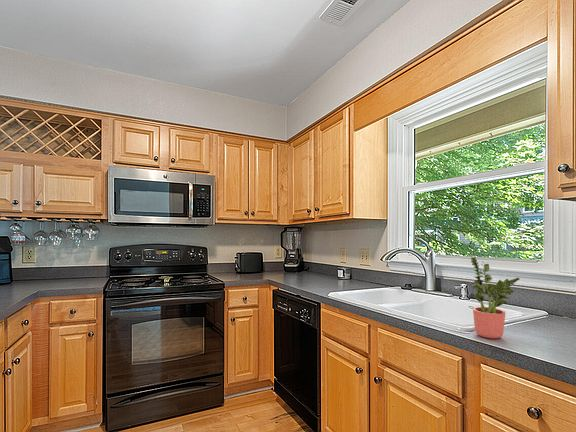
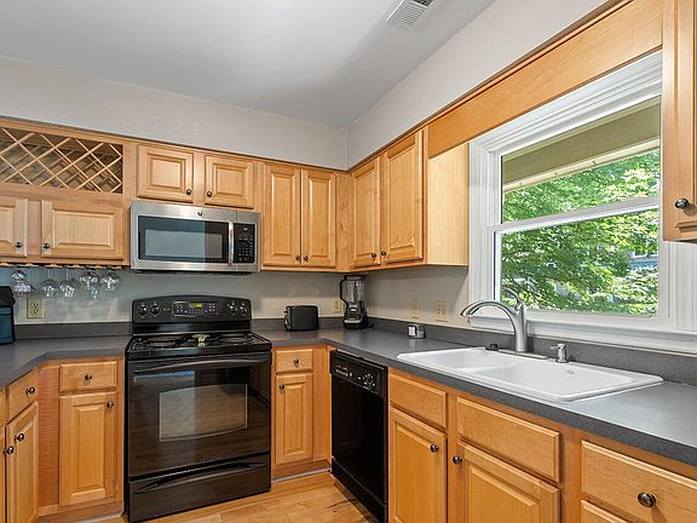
- potted plant [470,256,521,340]
